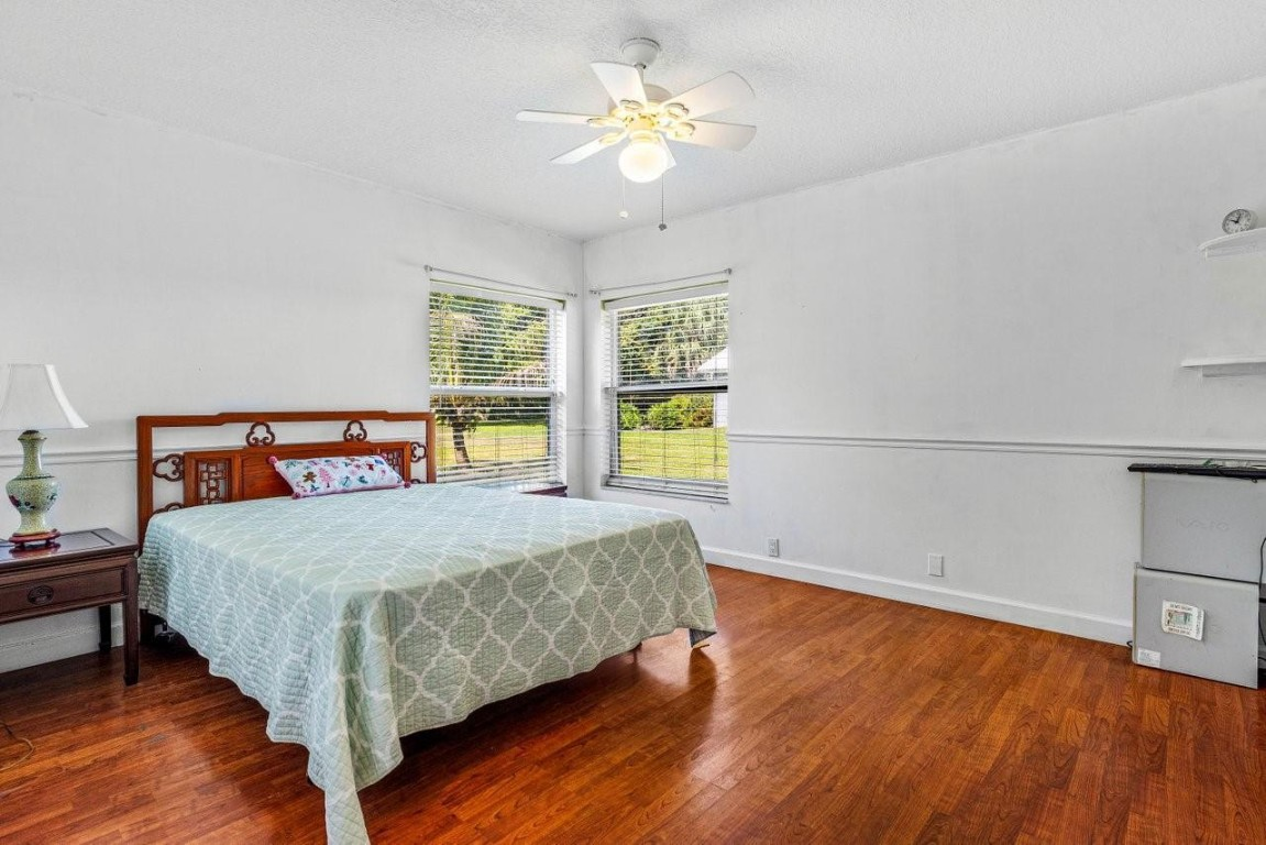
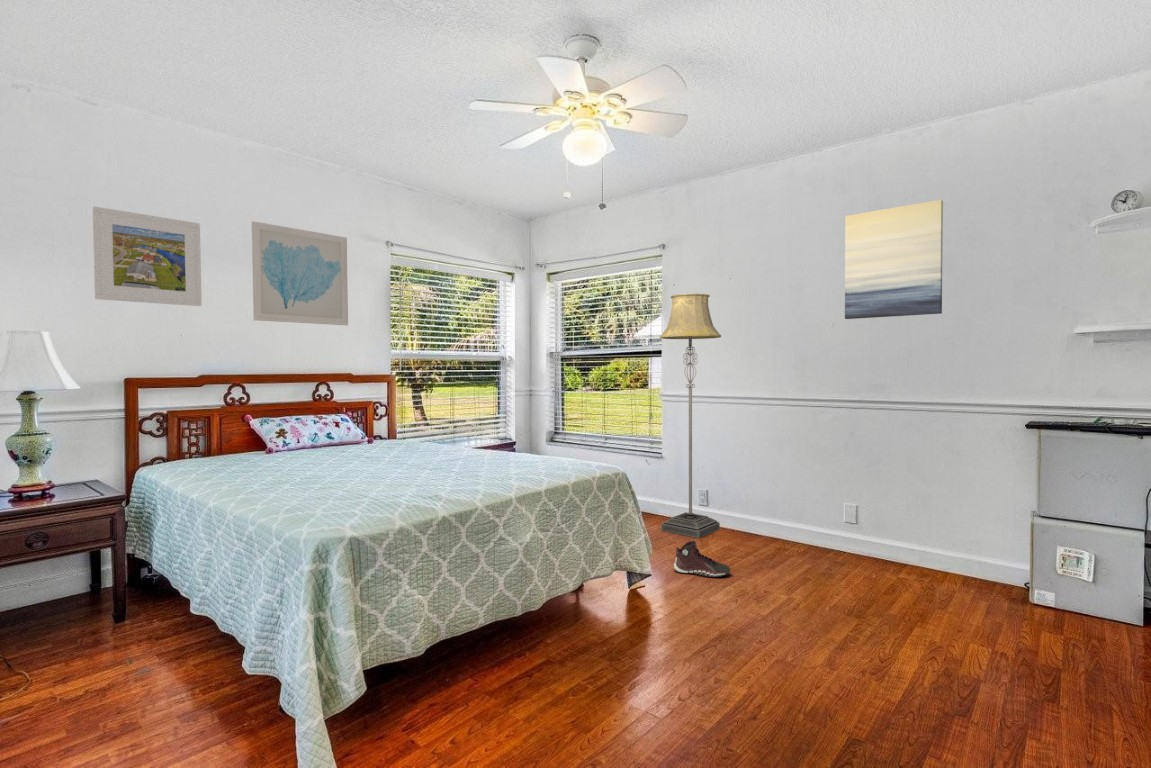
+ wall art [844,199,944,320]
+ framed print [92,205,203,307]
+ sneaker [673,540,731,578]
+ wall art [251,220,349,326]
+ floor lamp [659,292,722,539]
